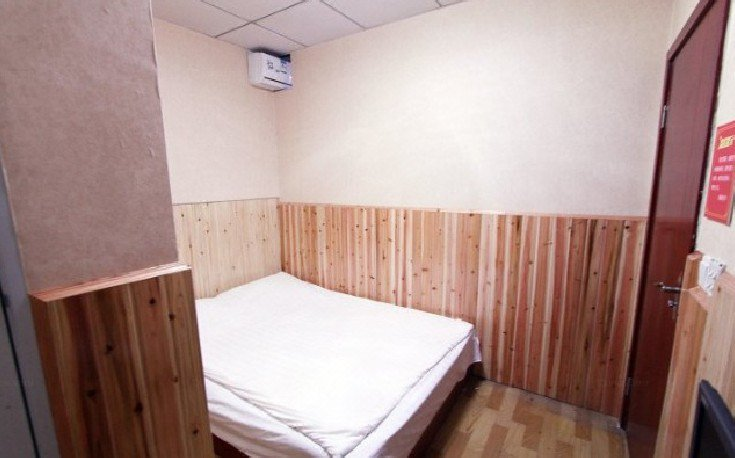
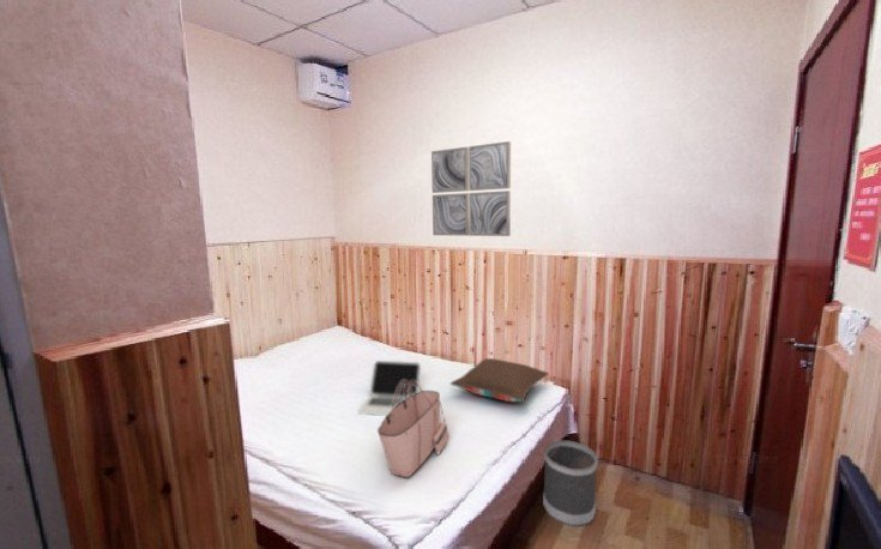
+ wall art [430,140,512,237]
+ laptop [357,360,422,417]
+ tote bag [376,381,451,478]
+ pillow [449,357,550,403]
+ wastebasket [542,439,599,527]
